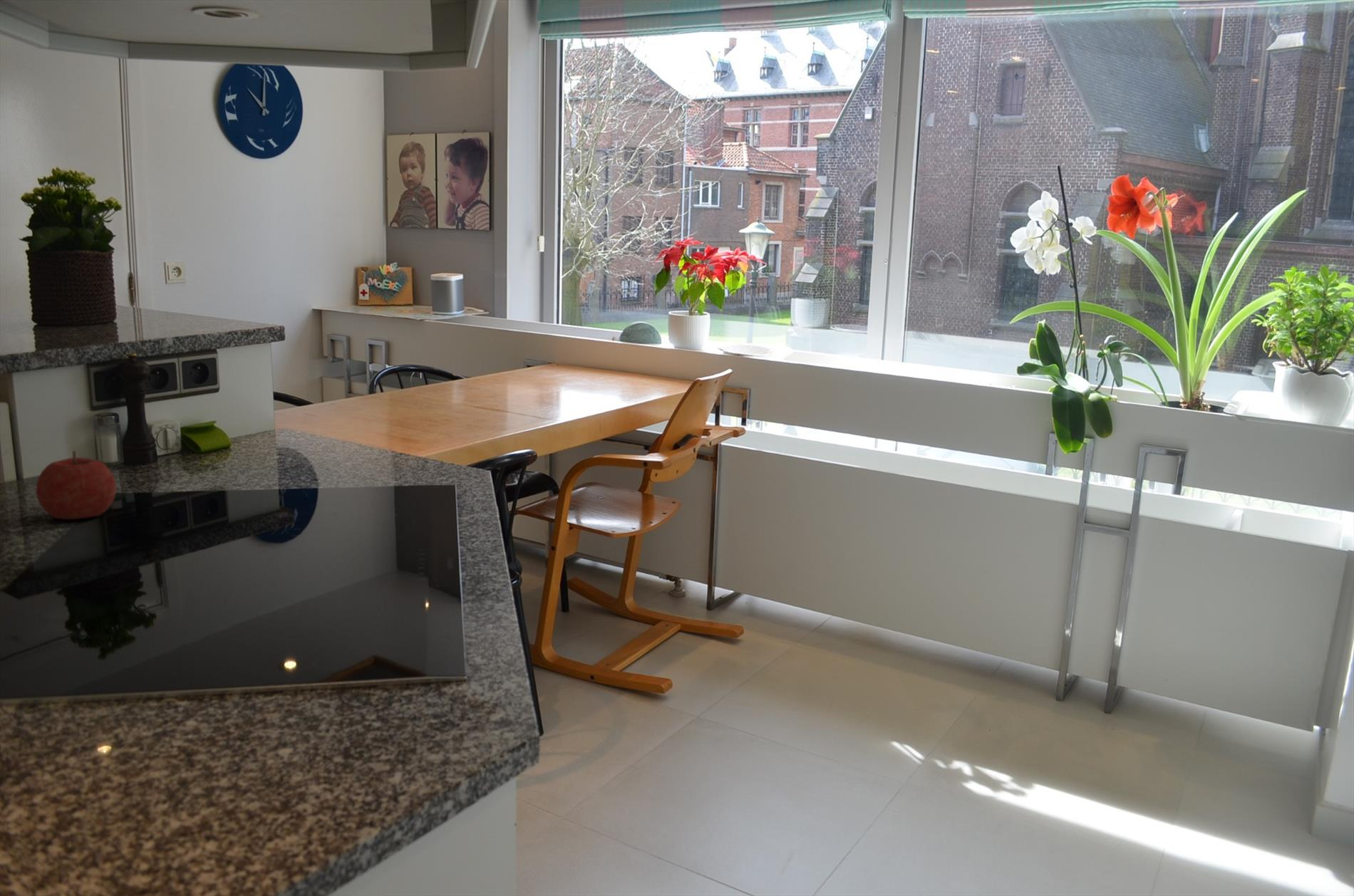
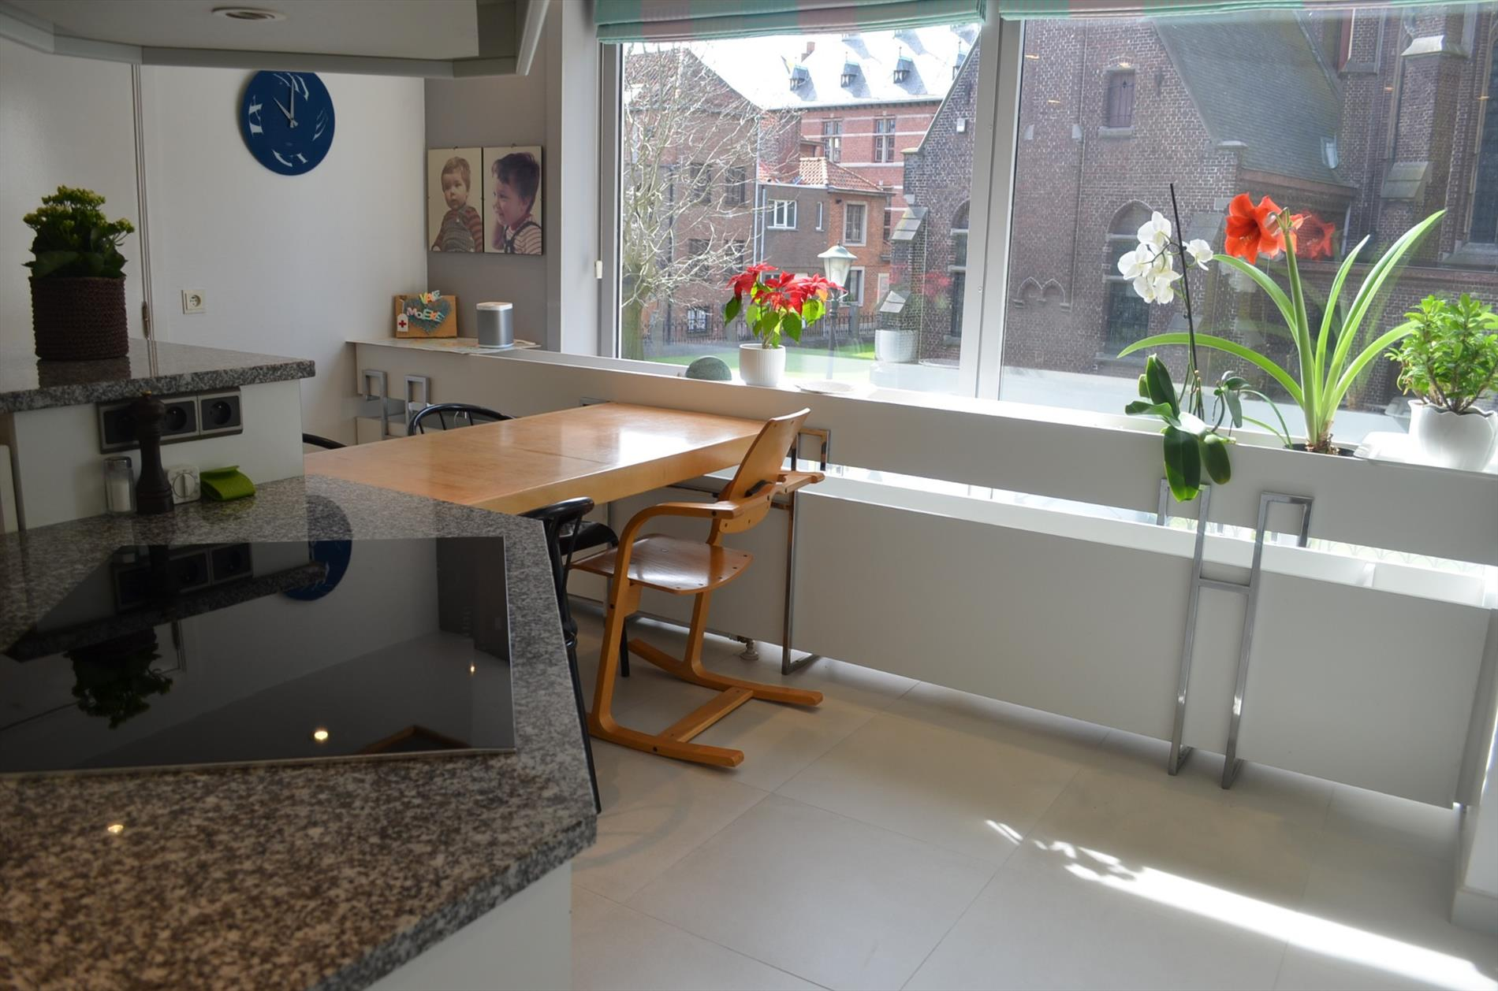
- fruit [36,450,117,520]
